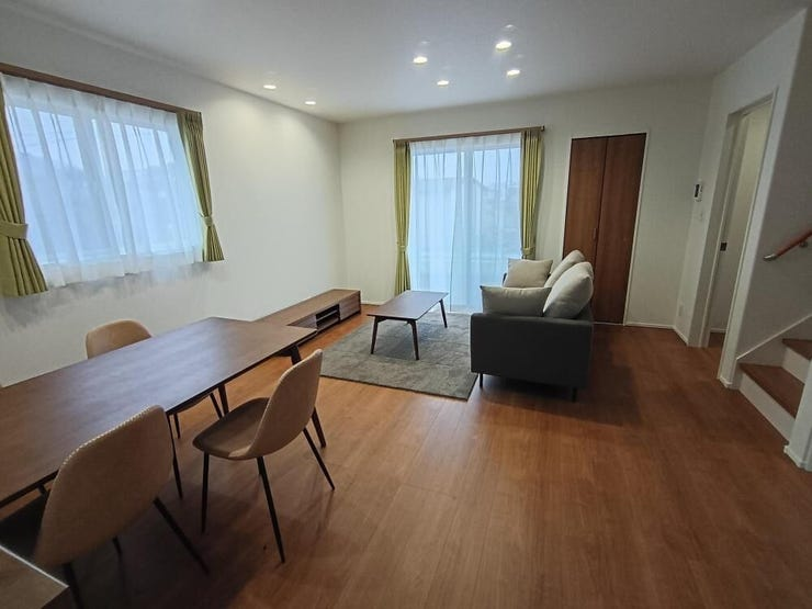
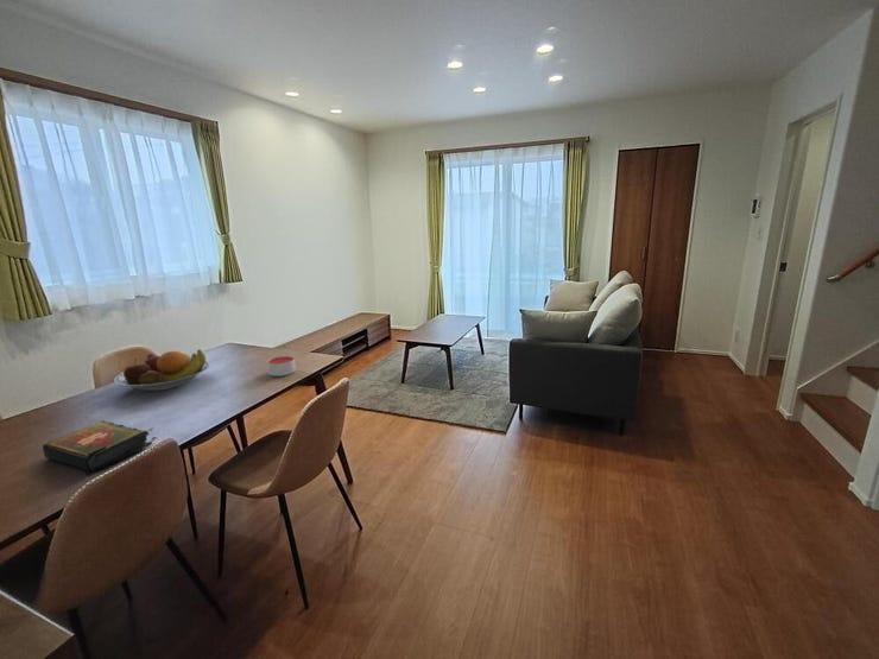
+ fruit bowl [113,349,210,392]
+ book [42,419,158,476]
+ candle [266,355,297,378]
